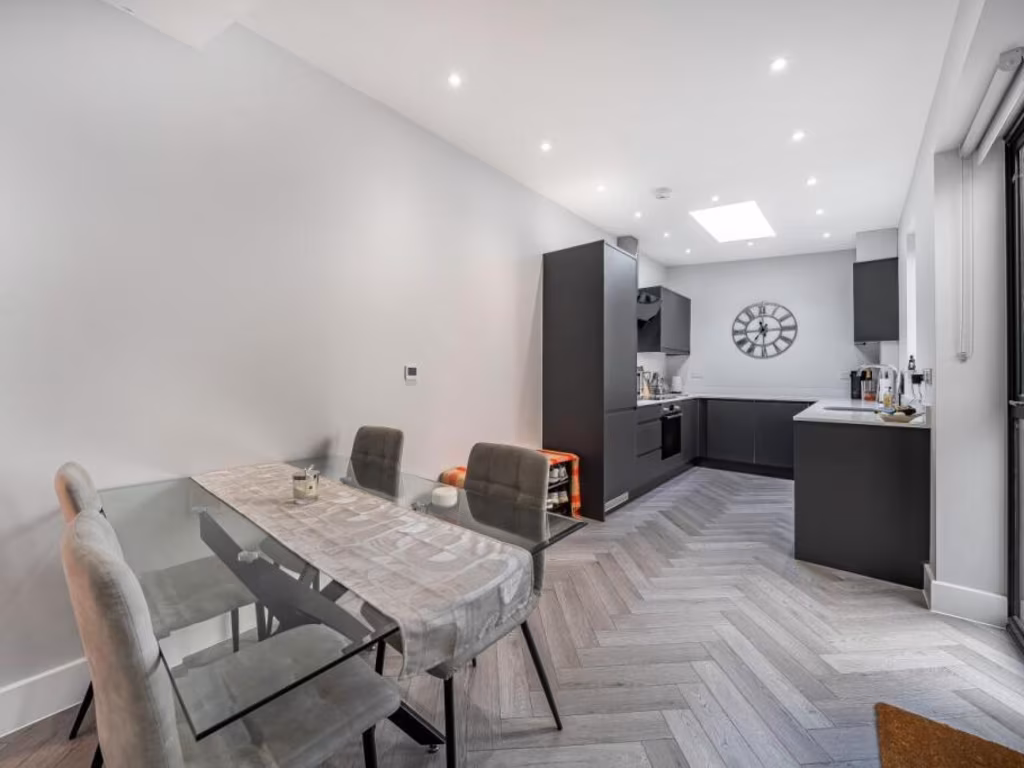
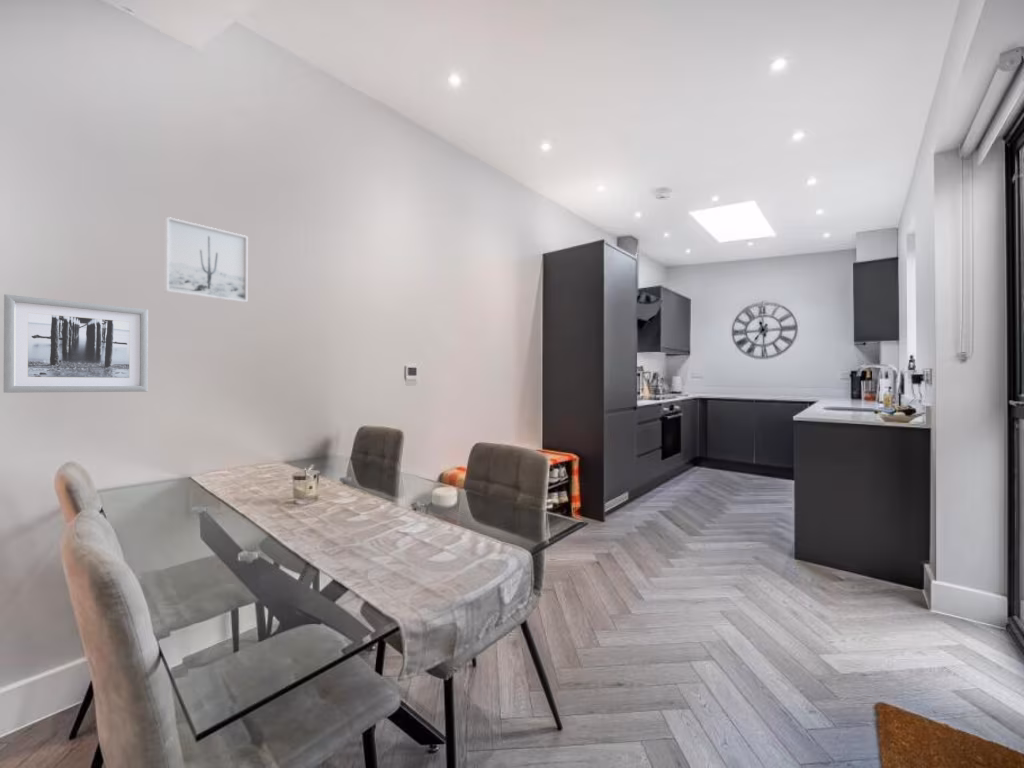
+ wall art [2,293,149,394]
+ wall art [163,216,249,304]
